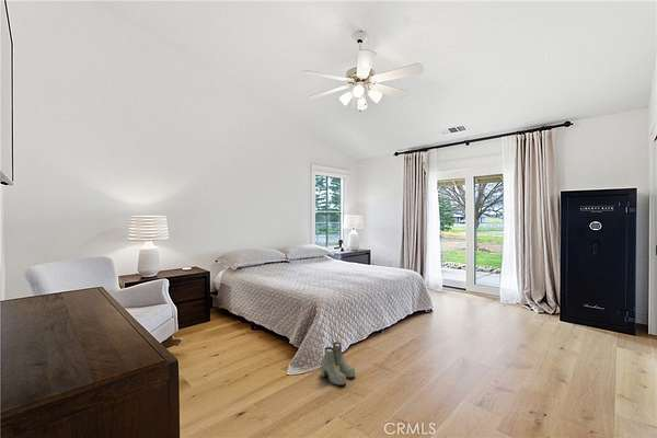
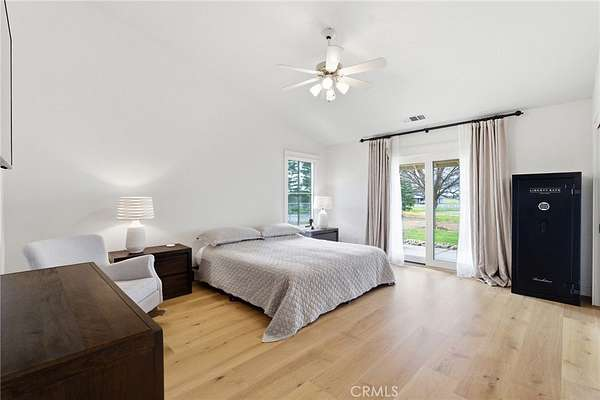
- boots [320,341,356,387]
